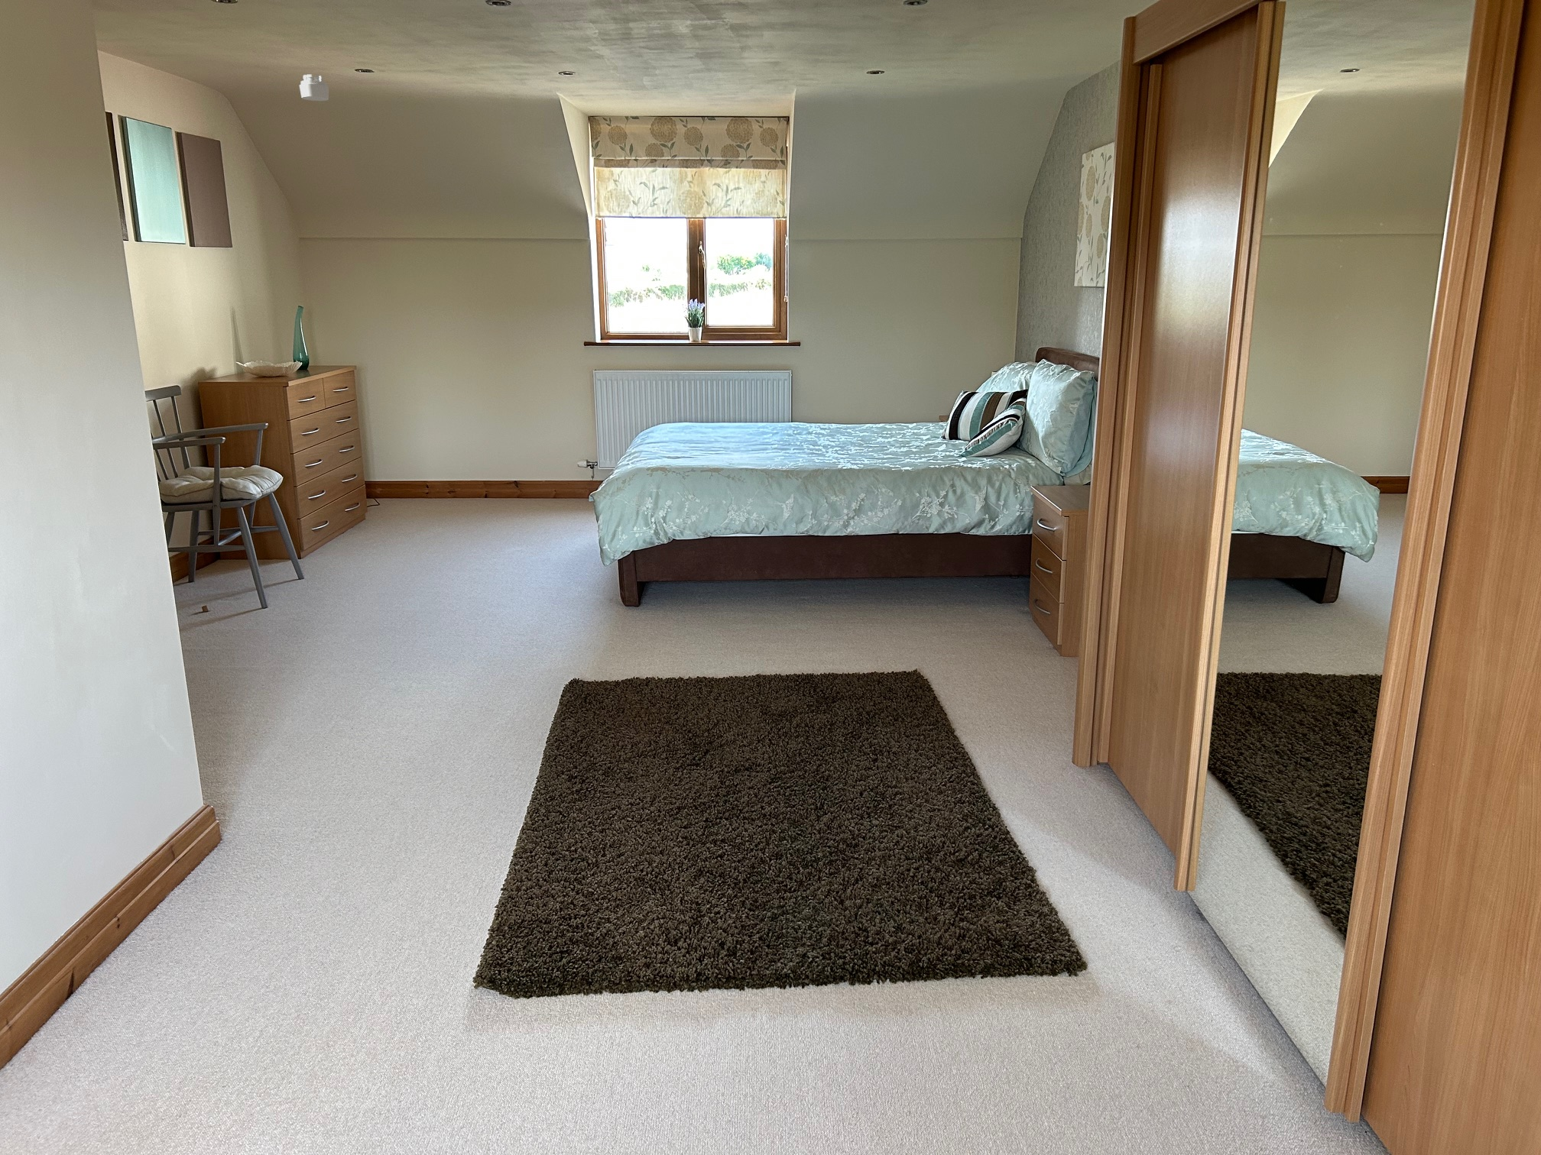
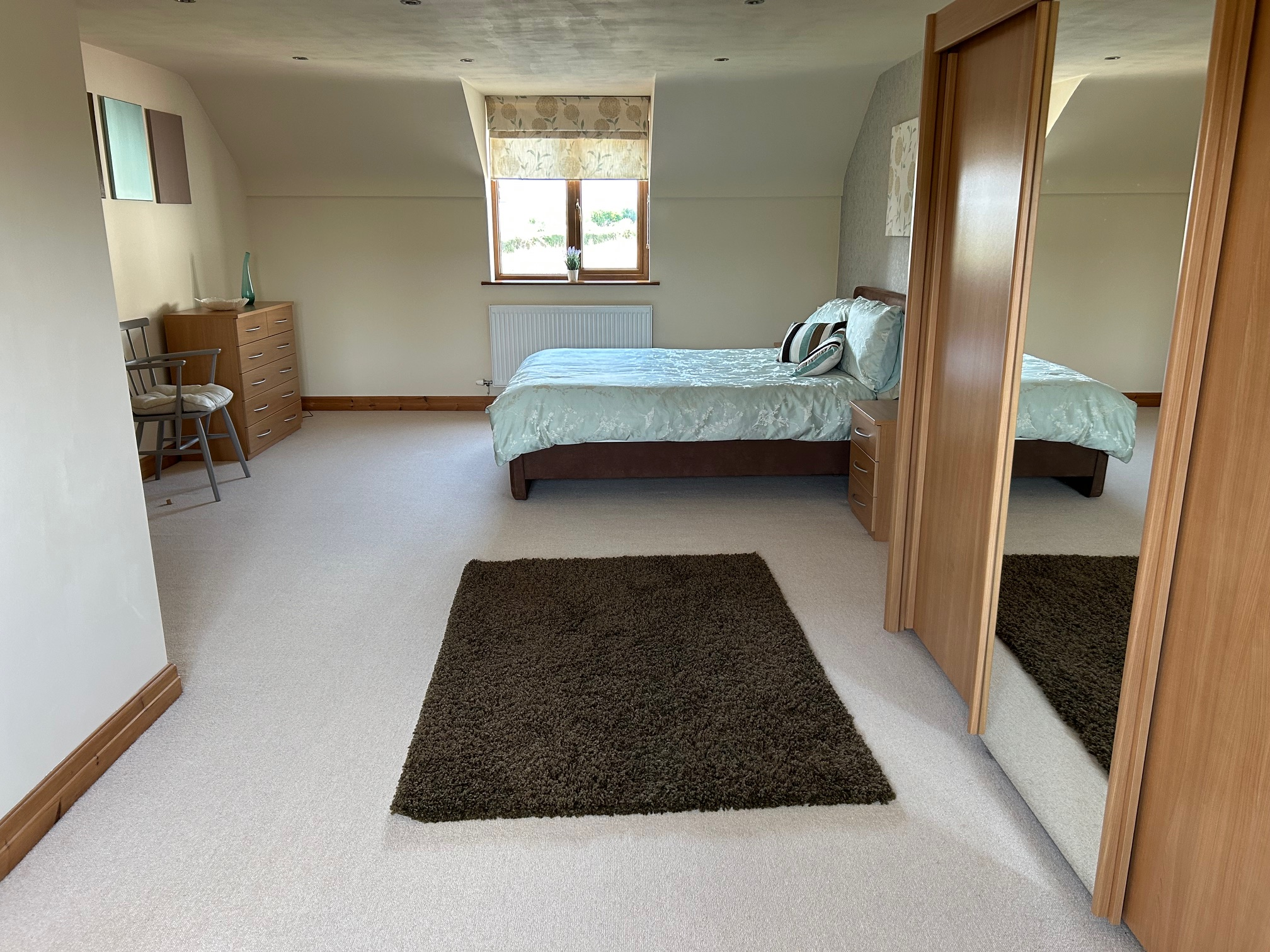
- smoke detector [298,74,330,102]
